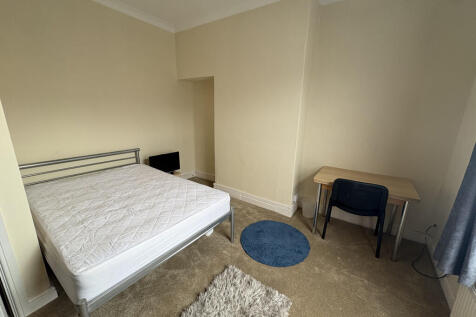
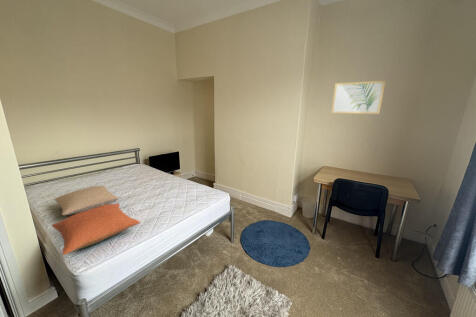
+ pillow [53,185,120,216]
+ pillow [51,202,141,256]
+ wall art [330,80,387,115]
